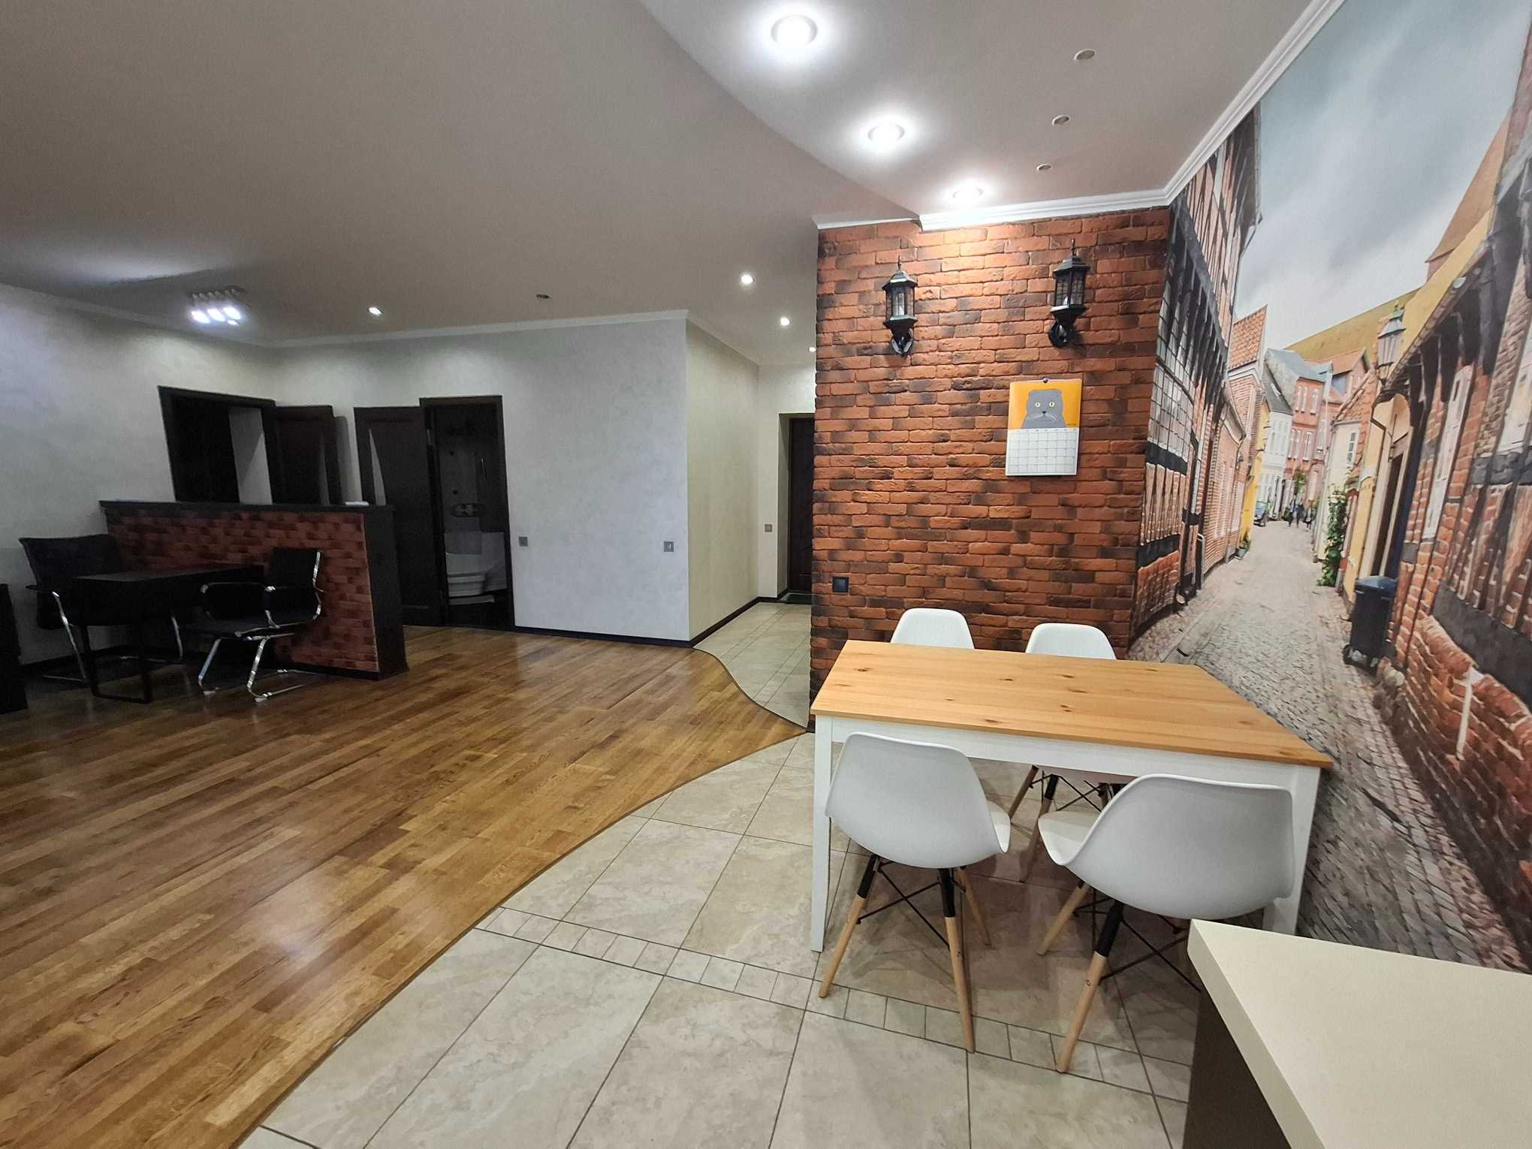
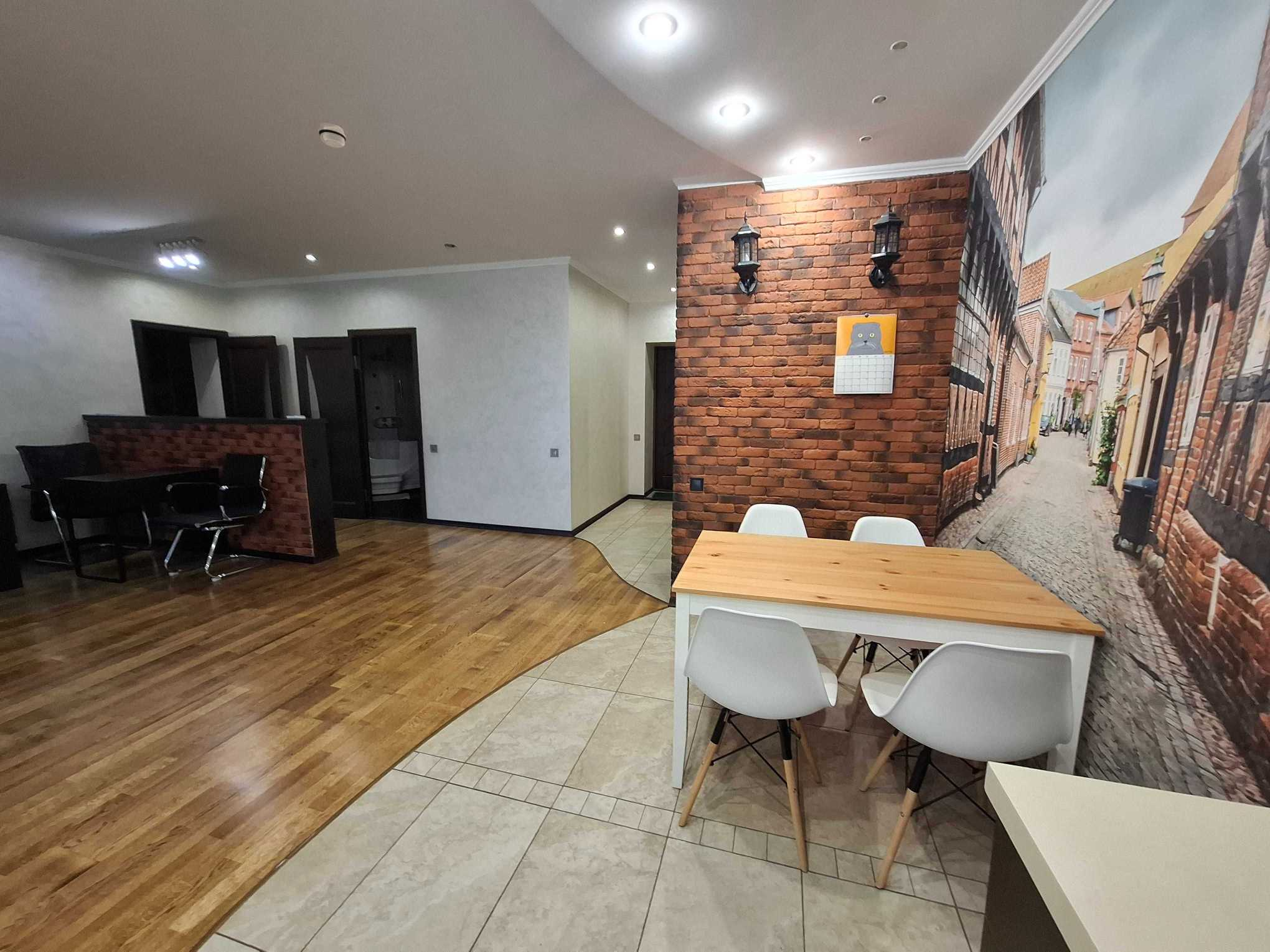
+ smoke detector [318,122,347,149]
